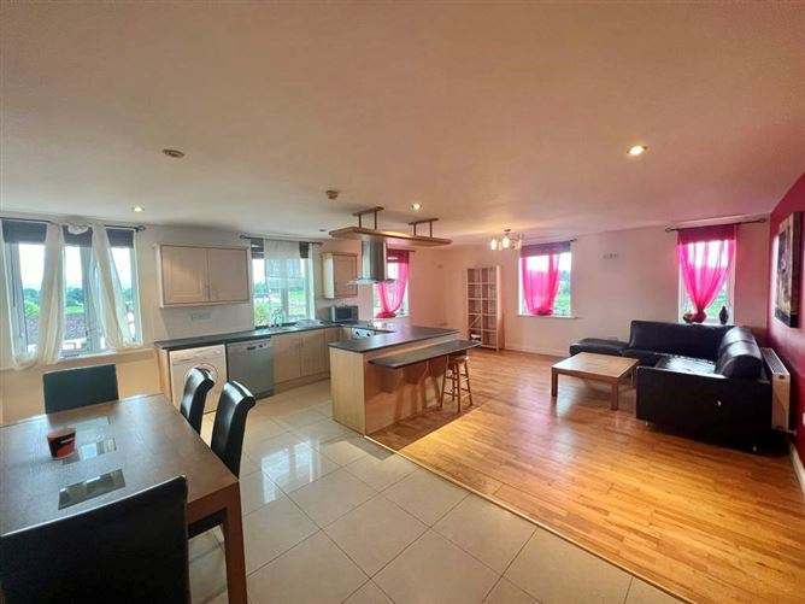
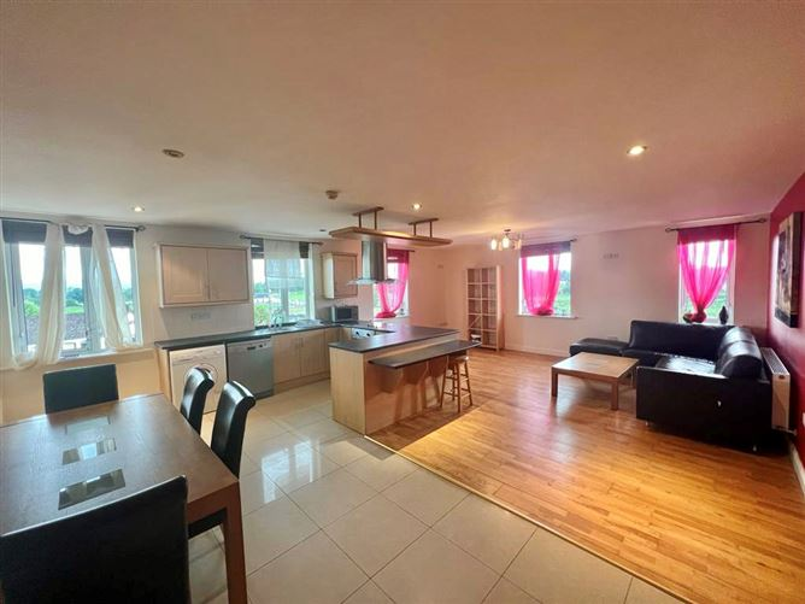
- cup [45,427,77,461]
